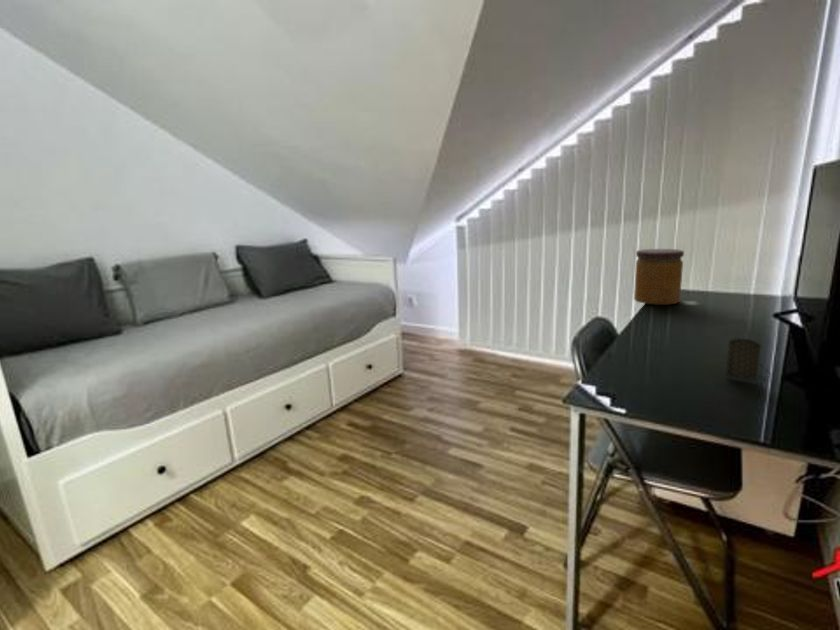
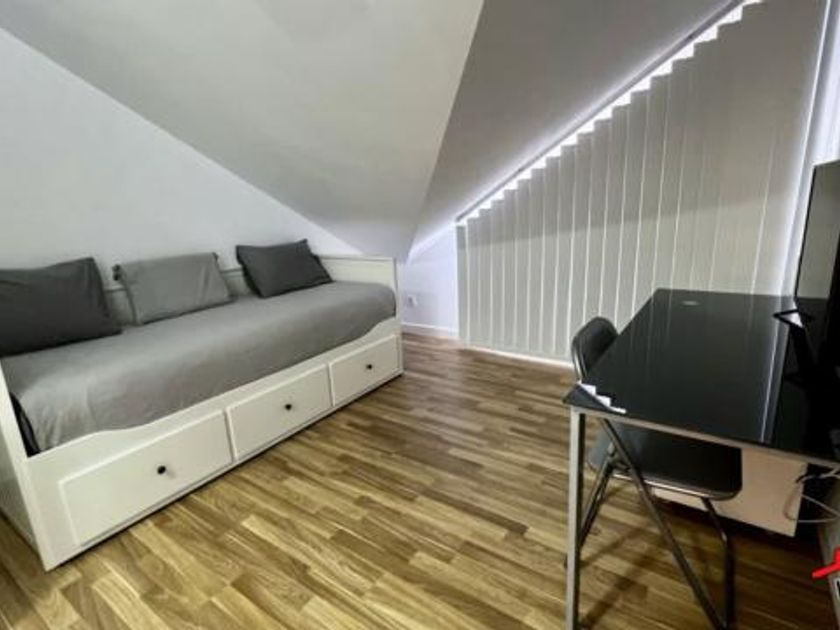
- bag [725,336,772,381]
- jar [633,248,685,306]
